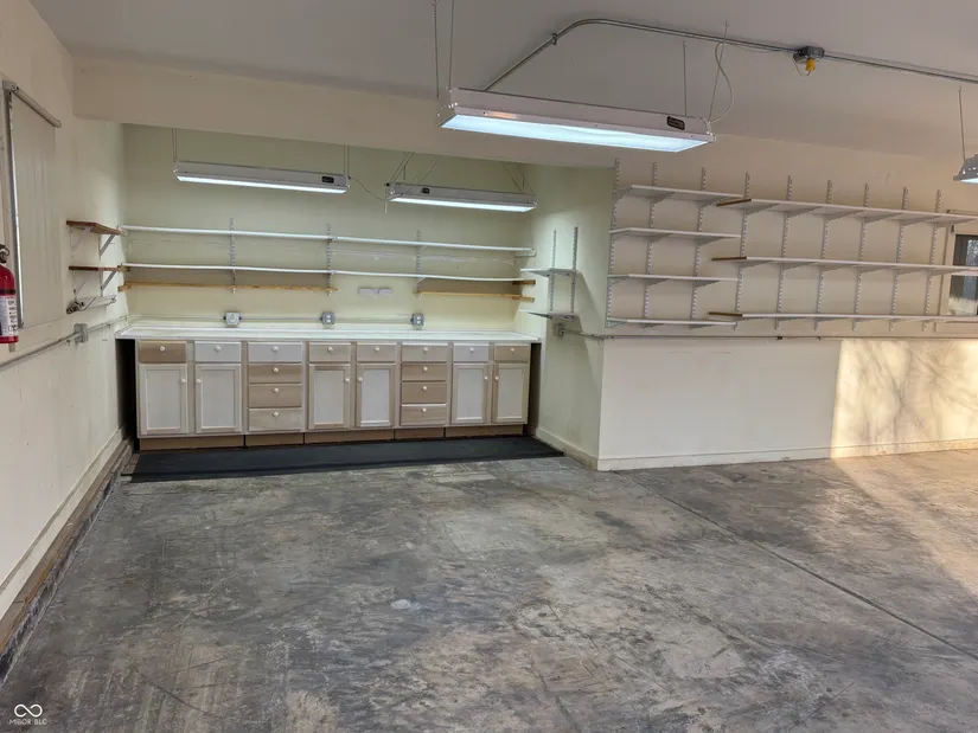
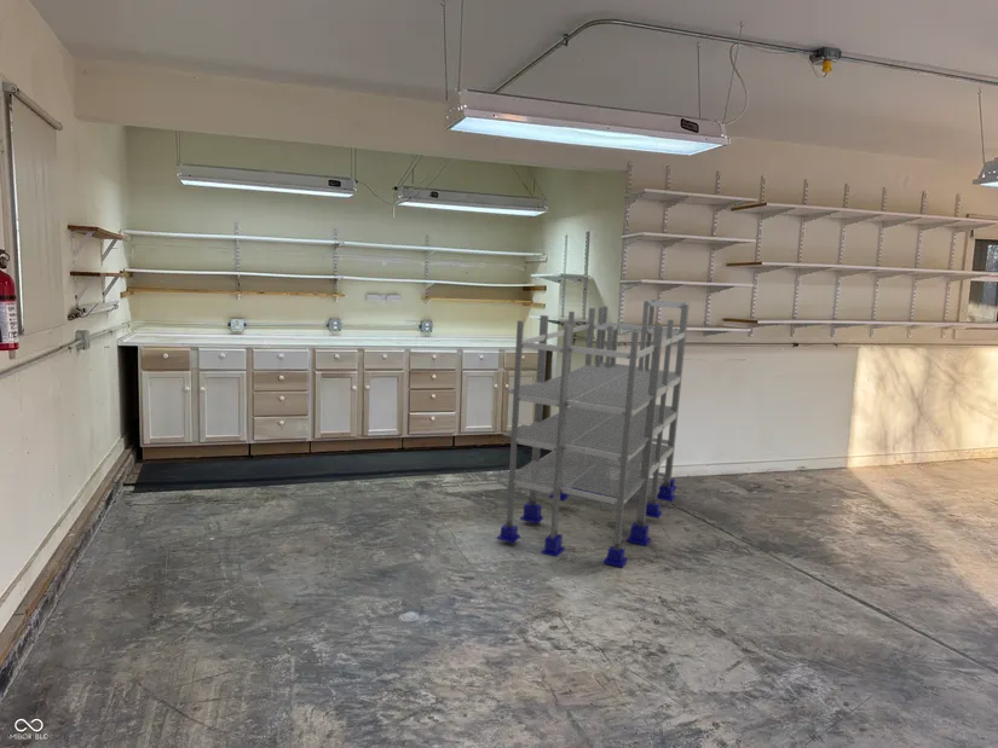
+ shelving unit [496,298,691,569]
